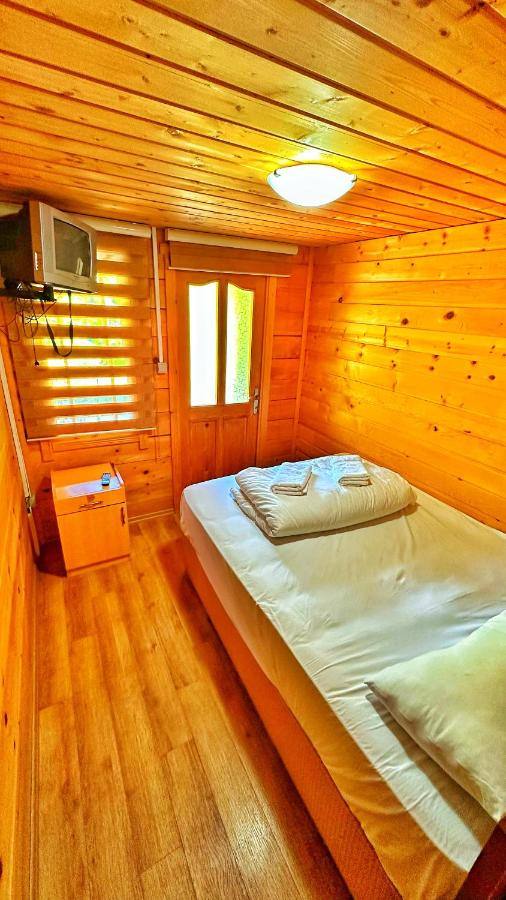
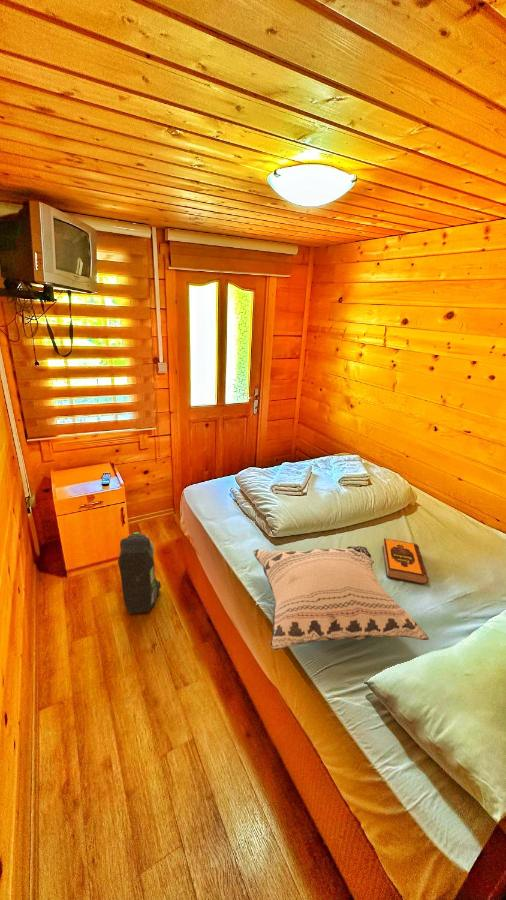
+ decorative pillow [253,545,430,651]
+ backpack [117,531,162,614]
+ hardback book [382,537,430,585]
